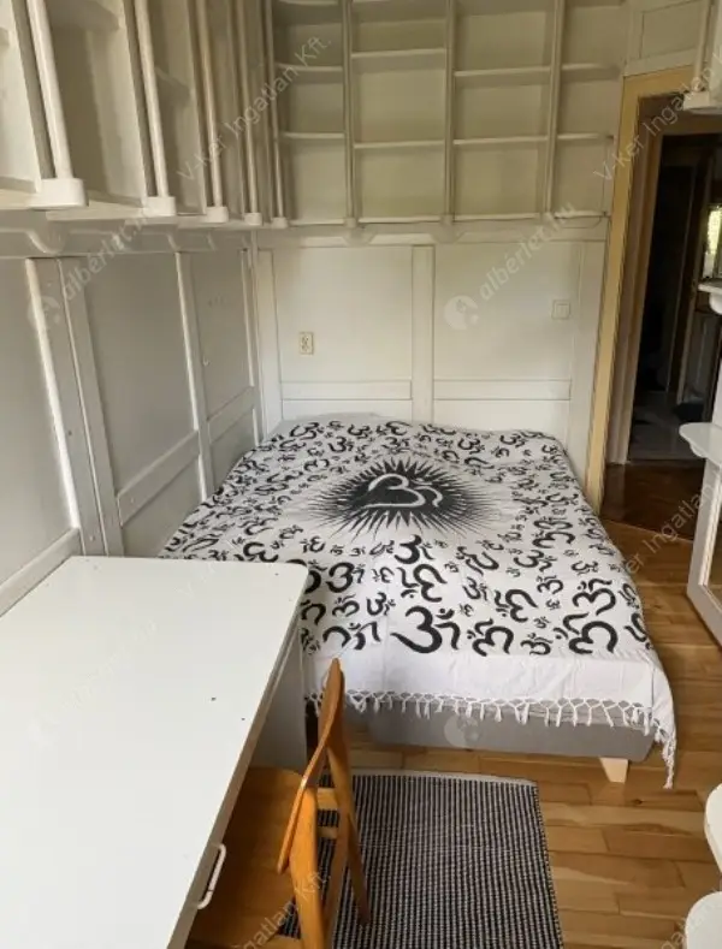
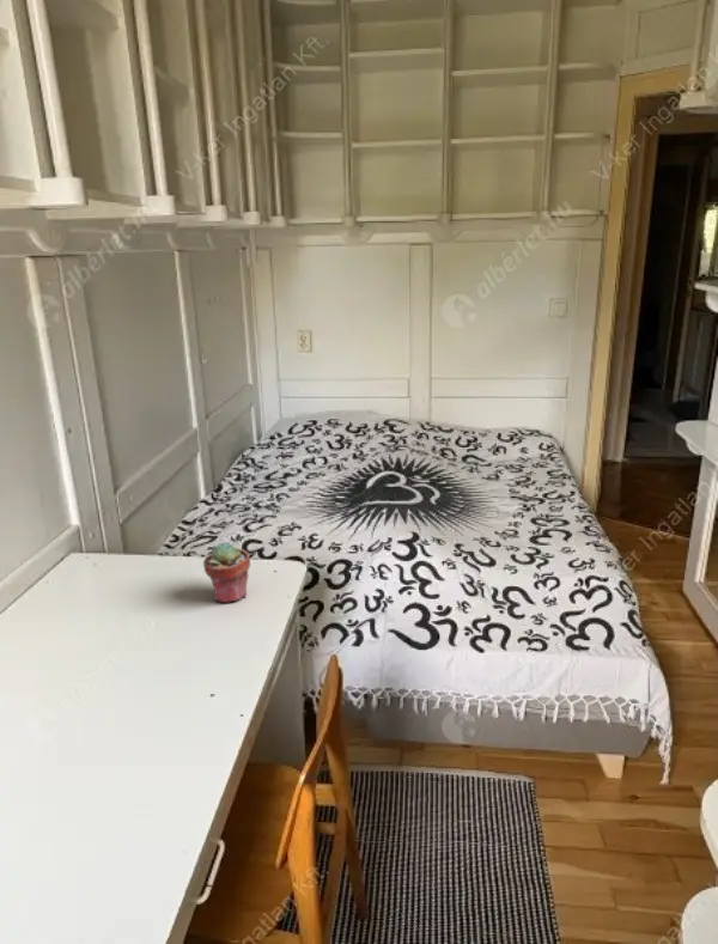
+ potted succulent [202,541,251,604]
